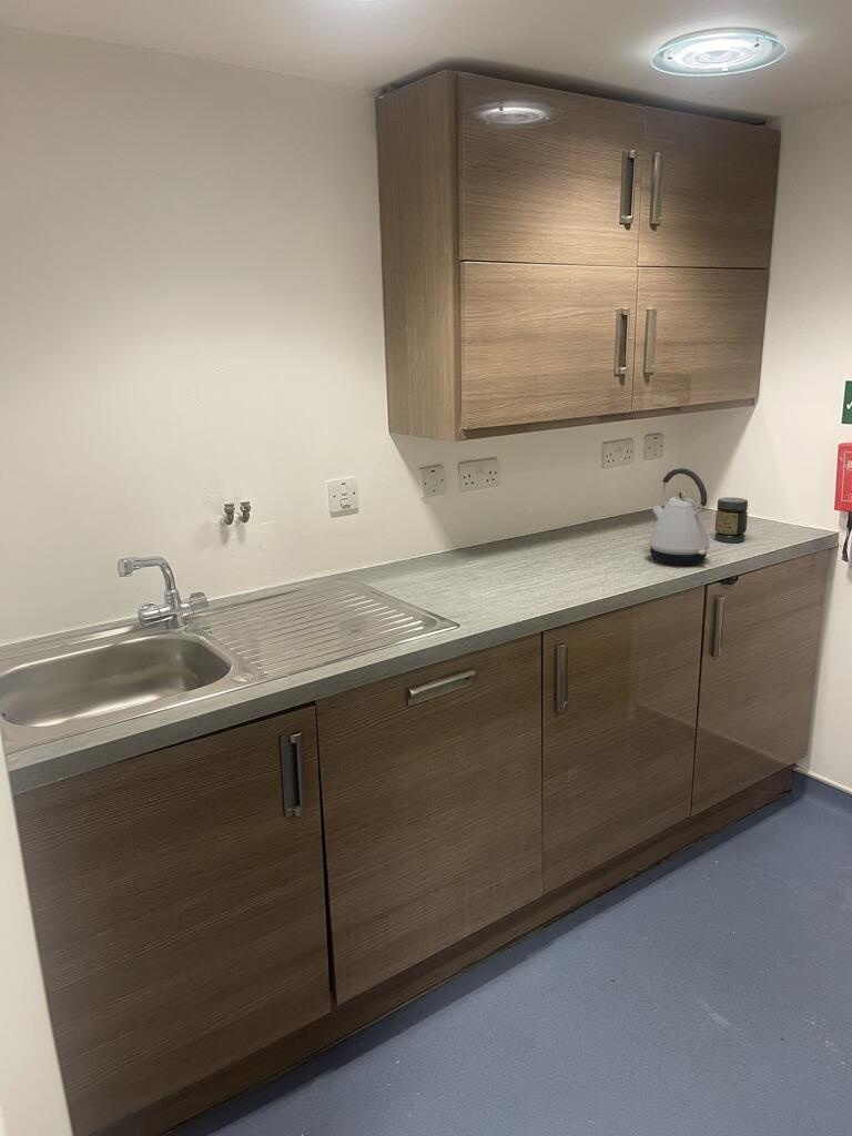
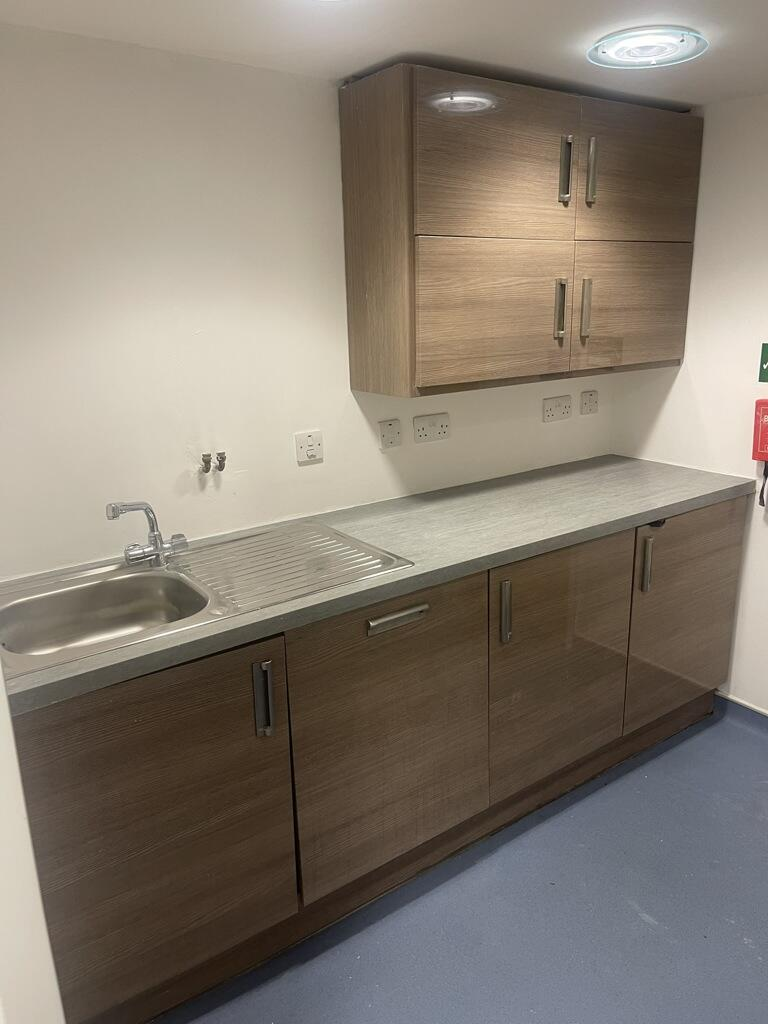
- jar [713,497,749,544]
- kettle [648,467,711,566]
